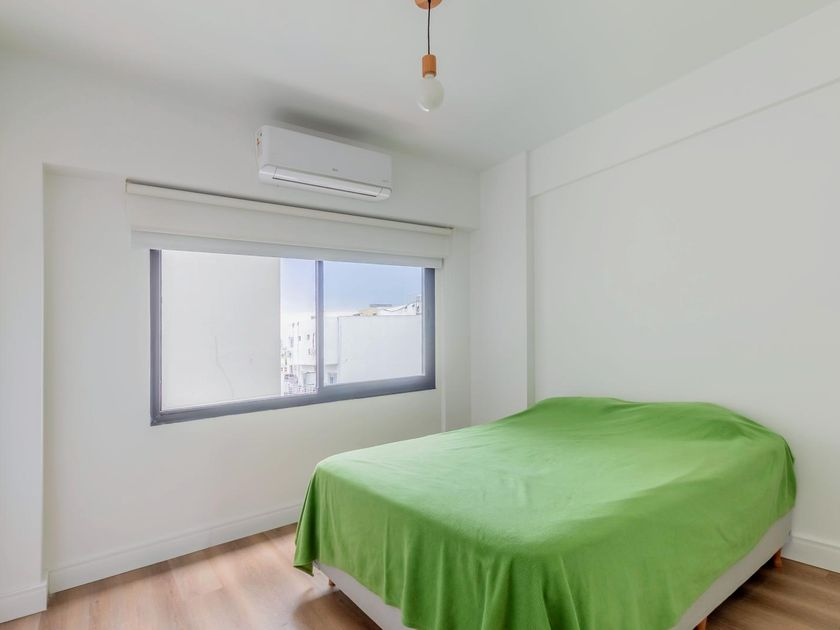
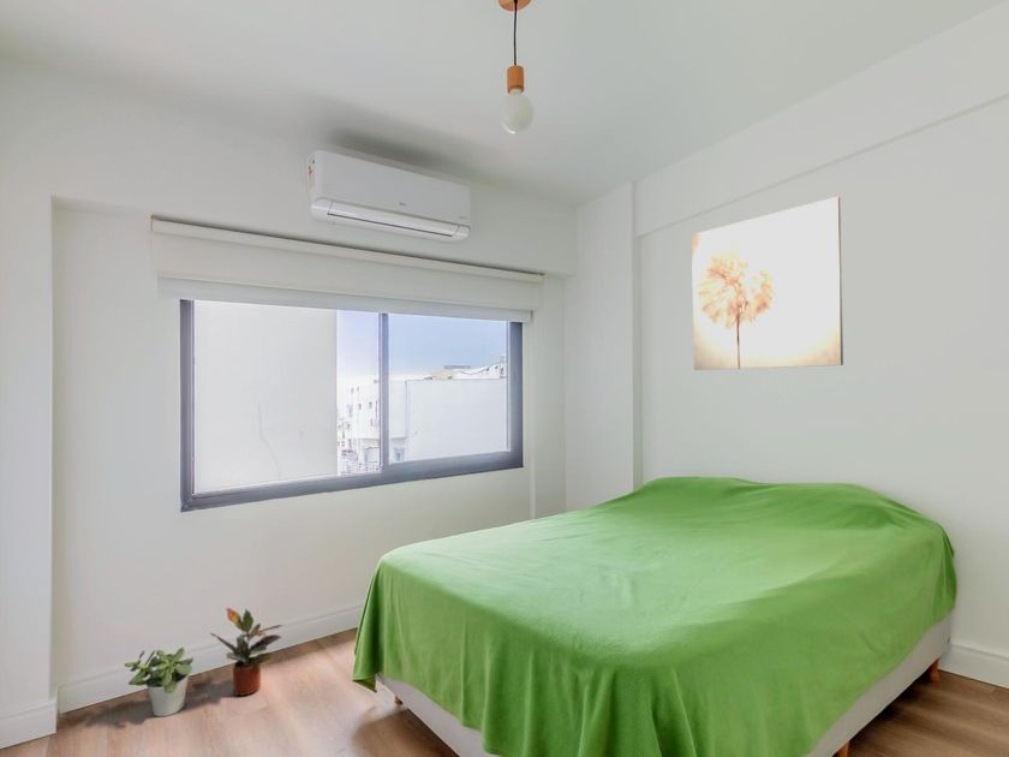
+ potted plant [124,646,195,717]
+ potted plant [209,606,285,697]
+ wall art [691,196,844,371]
